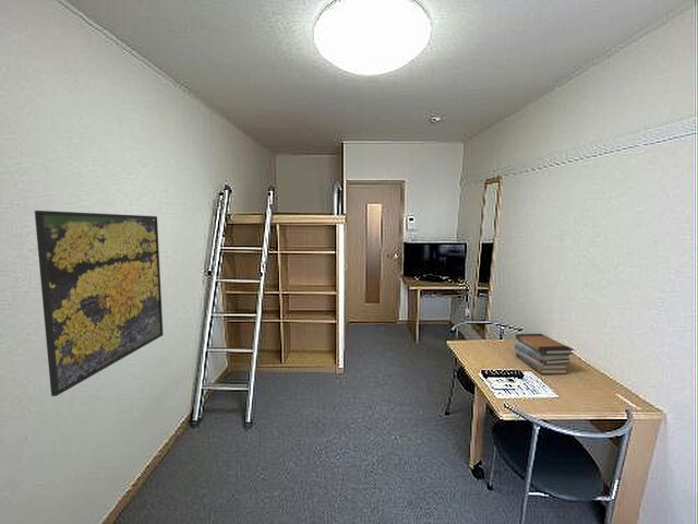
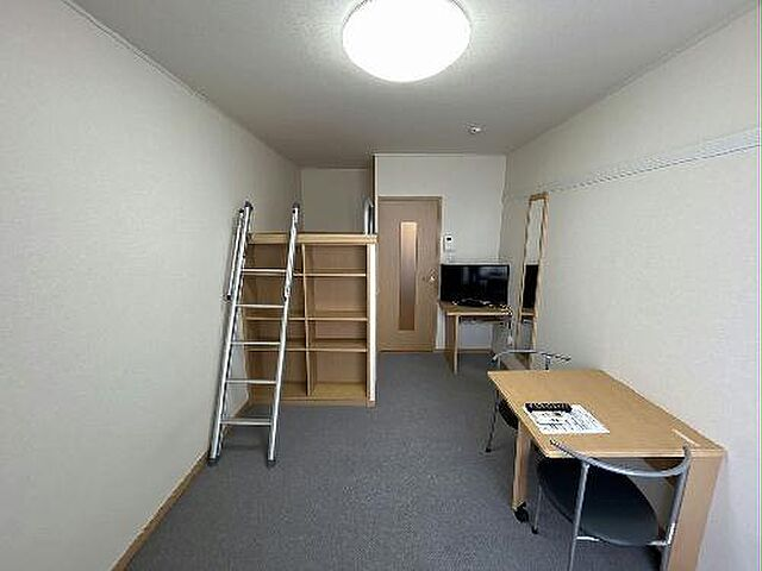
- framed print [34,210,165,397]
- book stack [514,333,575,374]
